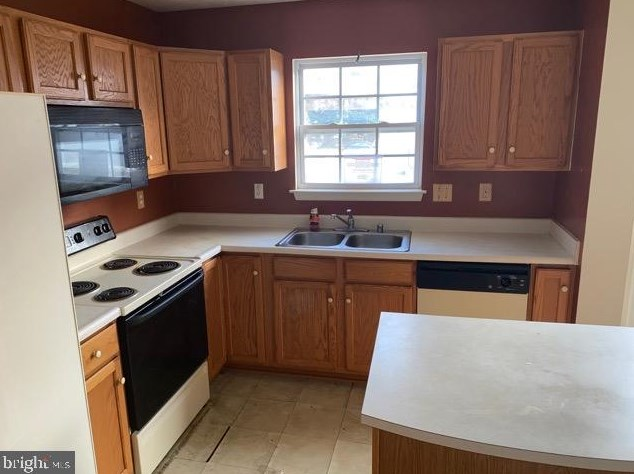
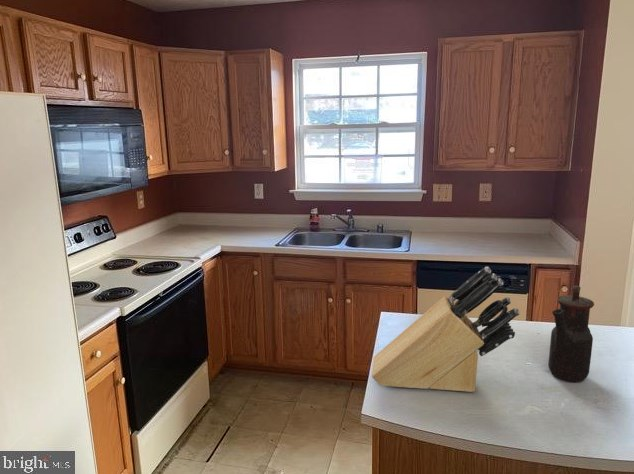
+ knife block [371,266,520,393]
+ teapot [547,285,595,383]
